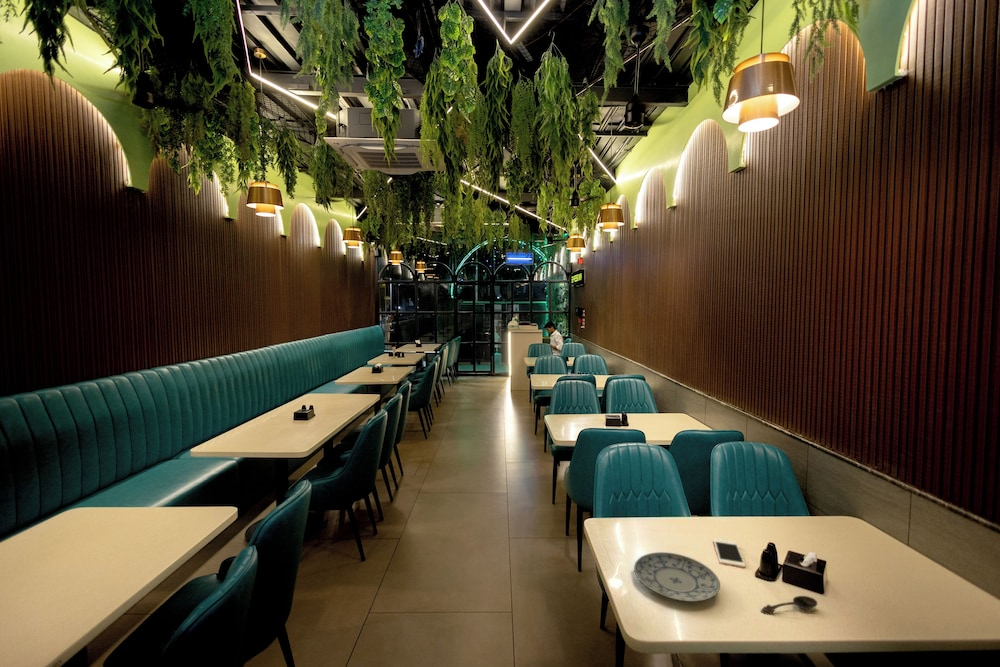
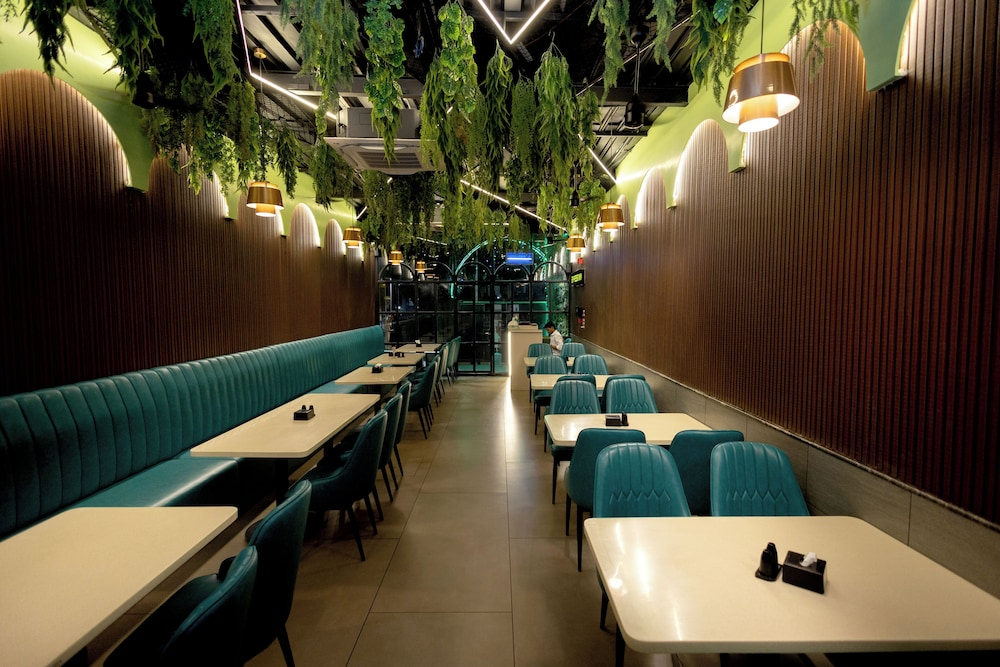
- spoon [760,595,818,616]
- cell phone [712,538,746,569]
- plate [633,551,721,603]
